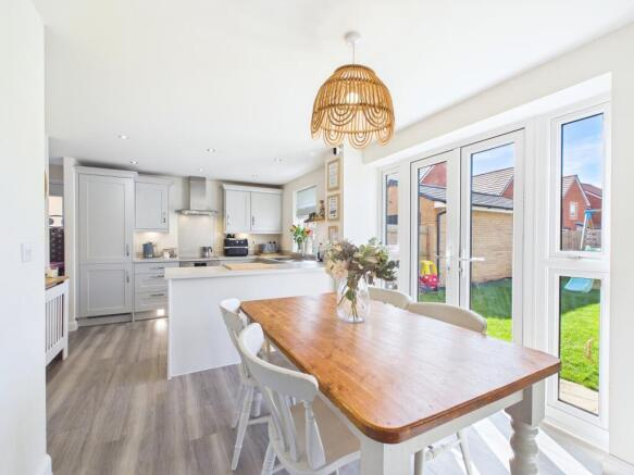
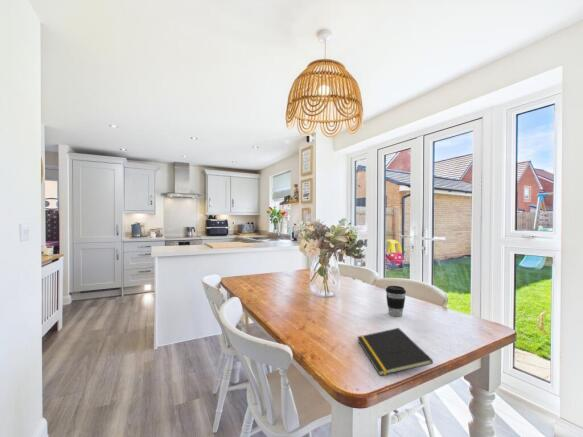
+ coffee cup [385,285,407,317]
+ notepad [356,327,434,377]
